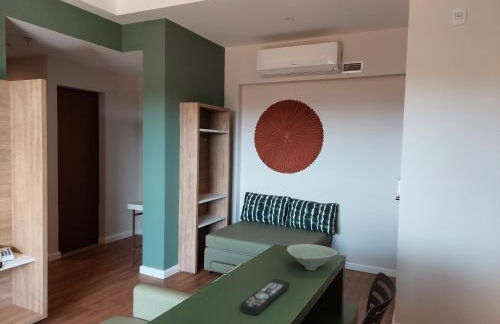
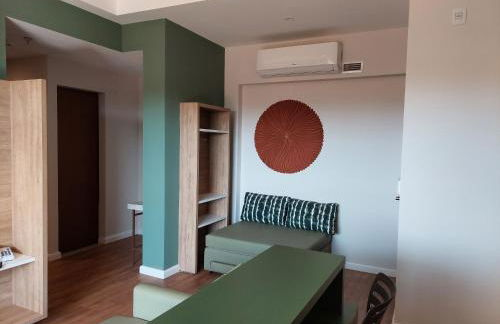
- bowl [286,243,338,271]
- remote control [239,278,291,316]
